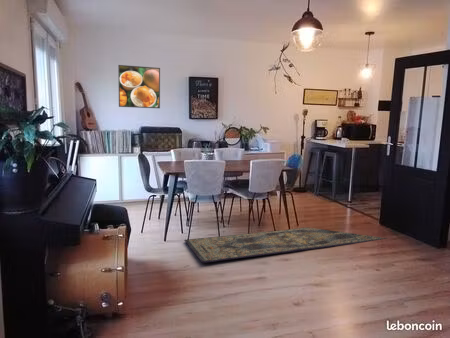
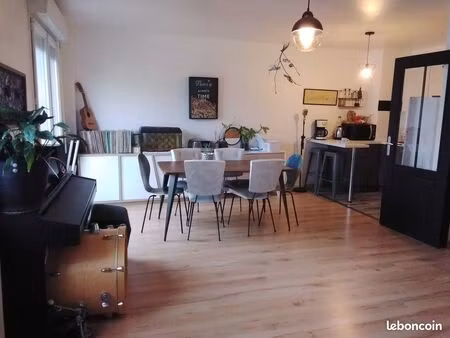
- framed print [117,64,161,109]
- rug [183,226,388,264]
